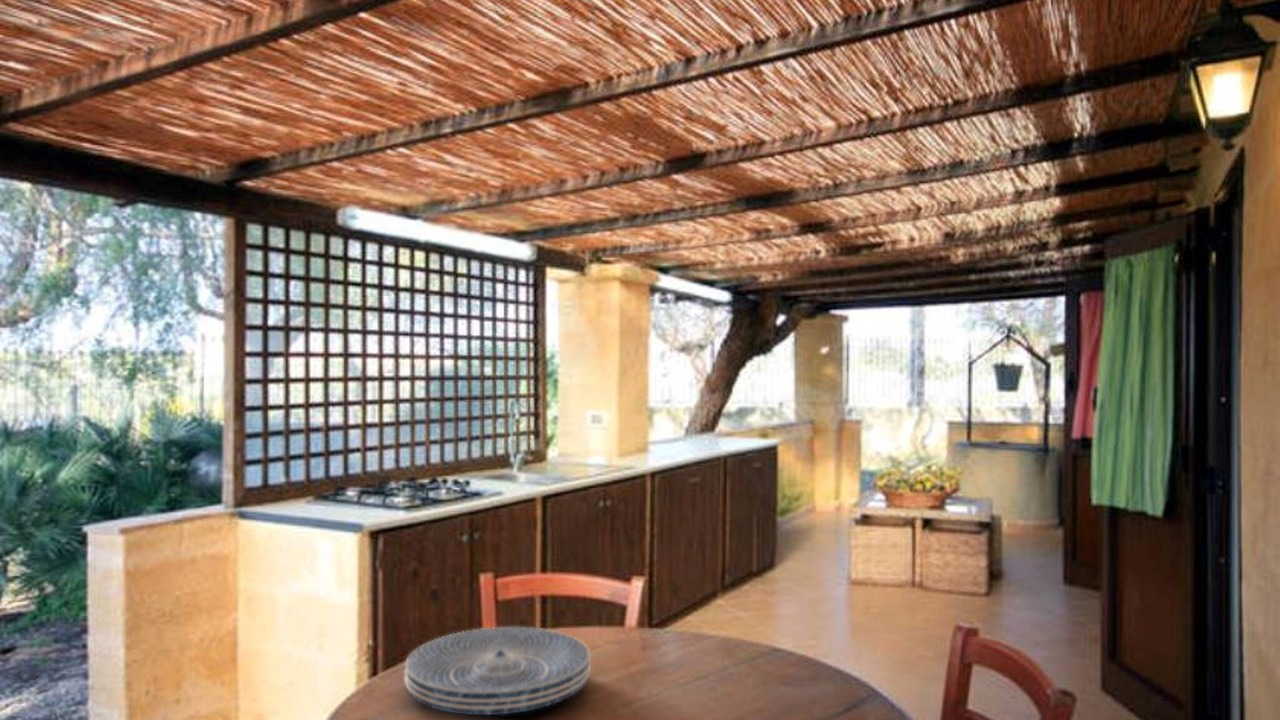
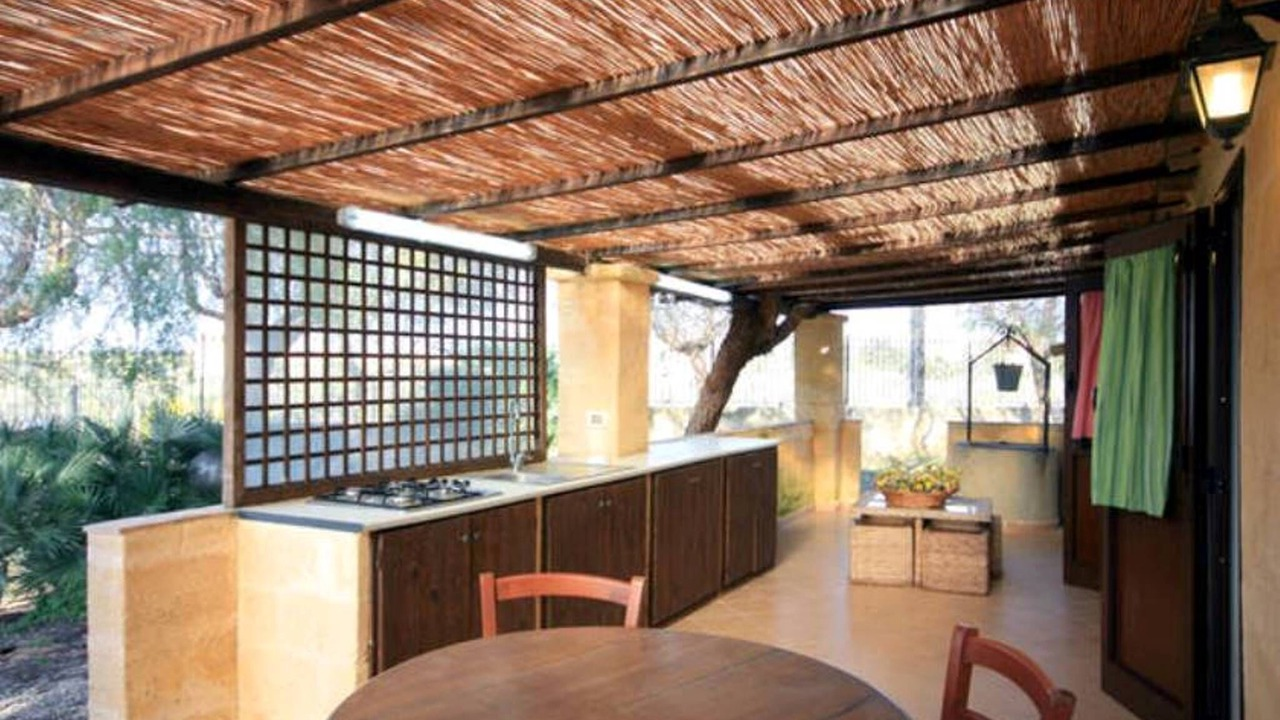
- placemat [404,626,592,716]
